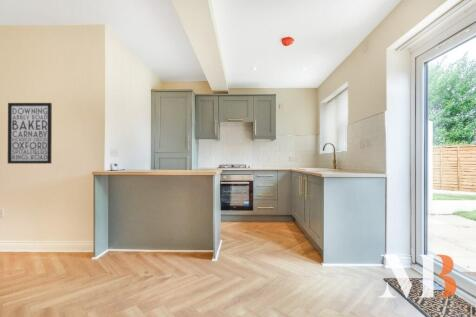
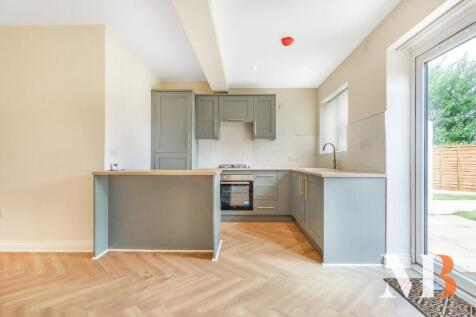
- wall art [7,102,53,165]
